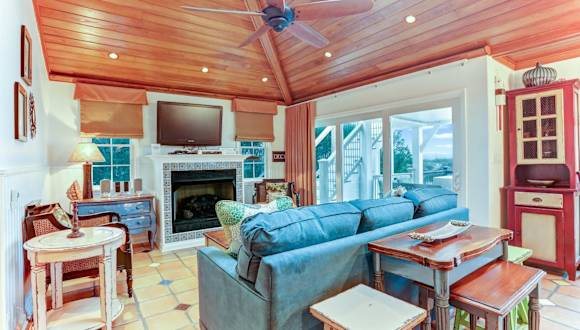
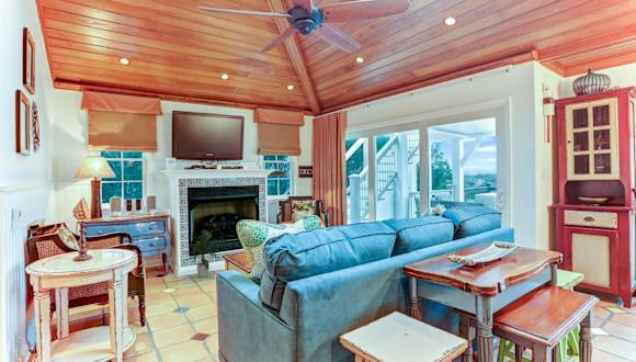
+ indoor plant [183,229,220,279]
